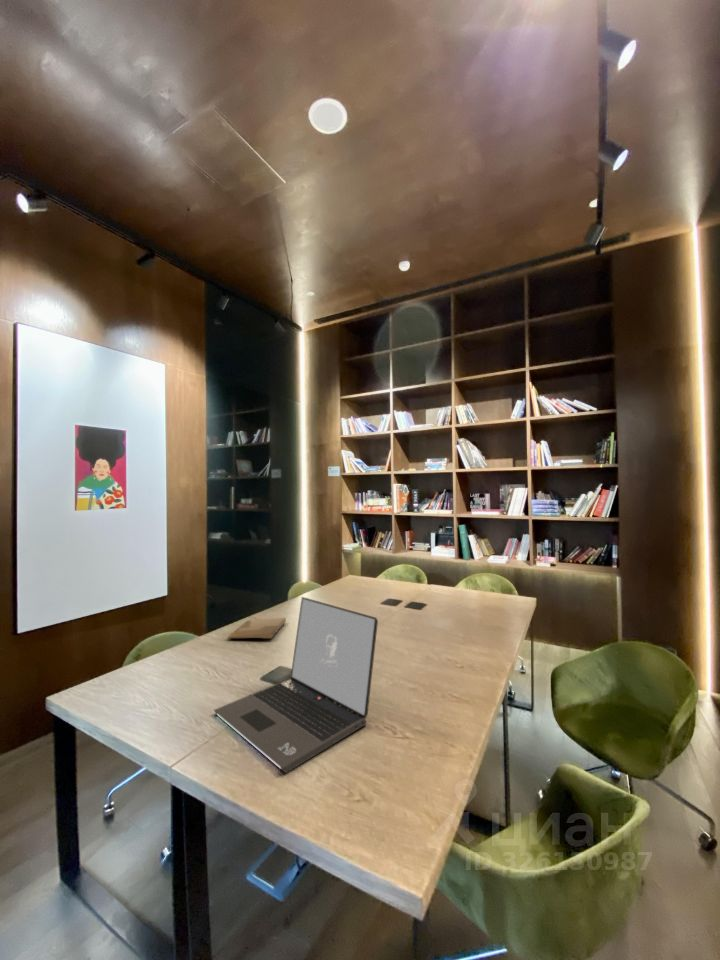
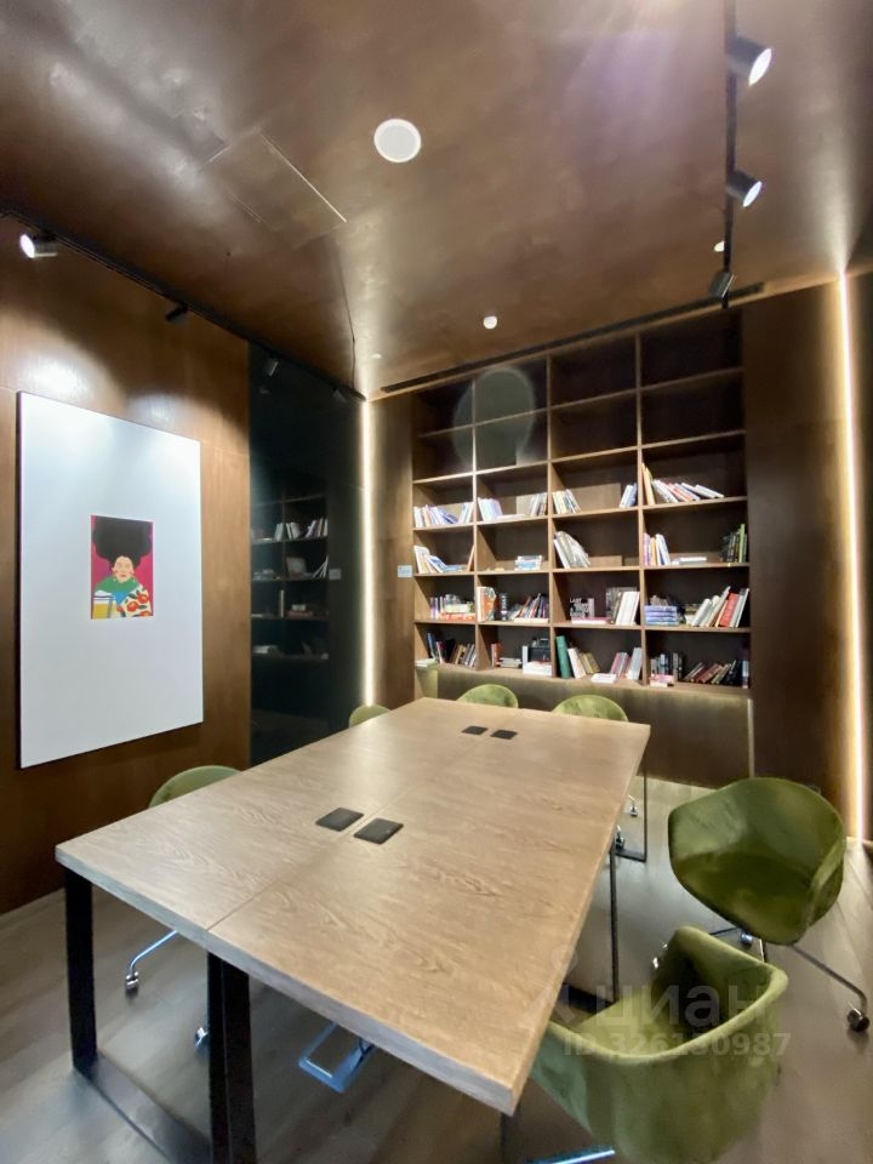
- laptop [213,596,379,774]
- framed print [226,616,287,639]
